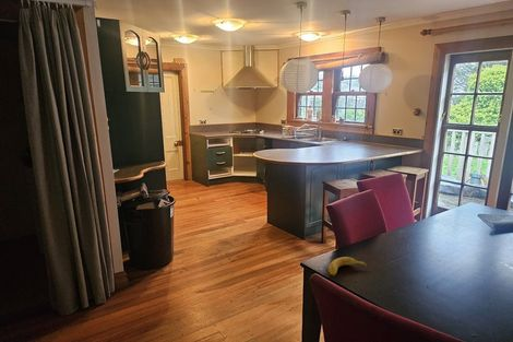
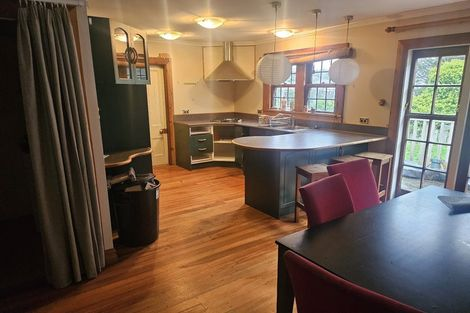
- fruit [327,256,367,278]
